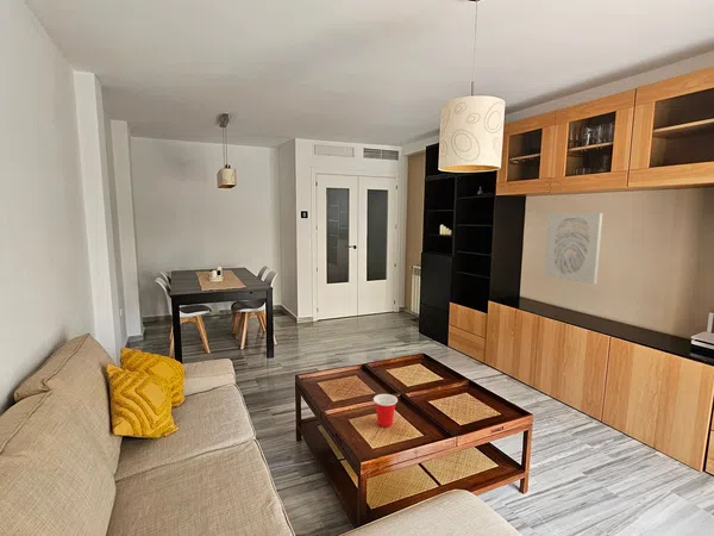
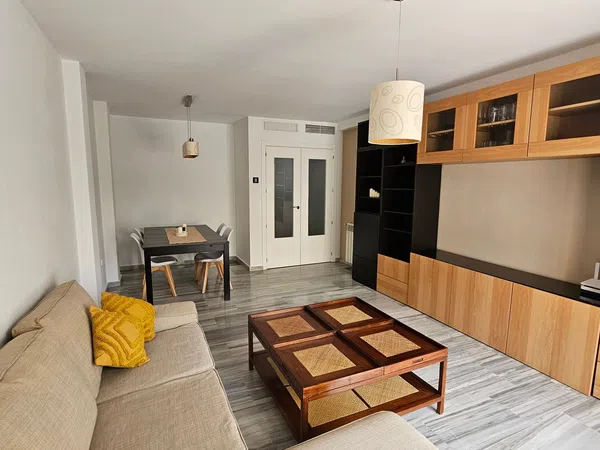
- cup [372,393,399,428]
- wall art [543,212,603,285]
